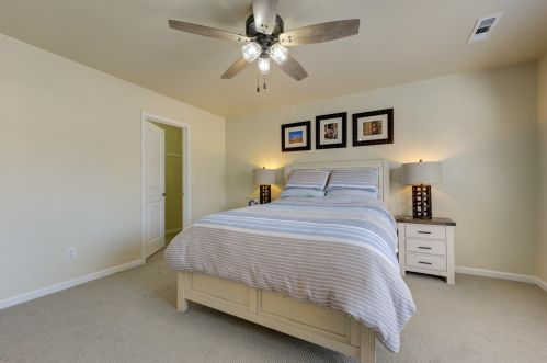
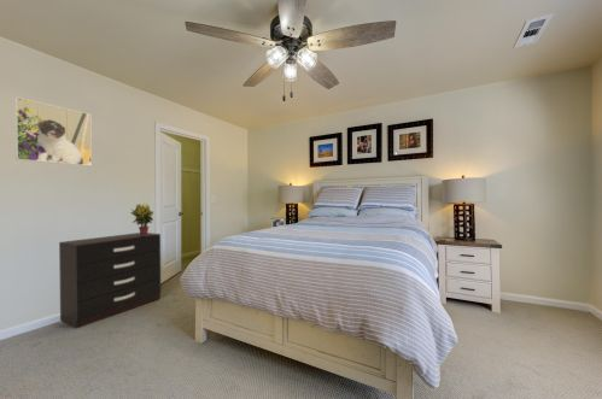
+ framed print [13,96,93,168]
+ potted plant [129,201,154,235]
+ dresser [58,231,162,330]
